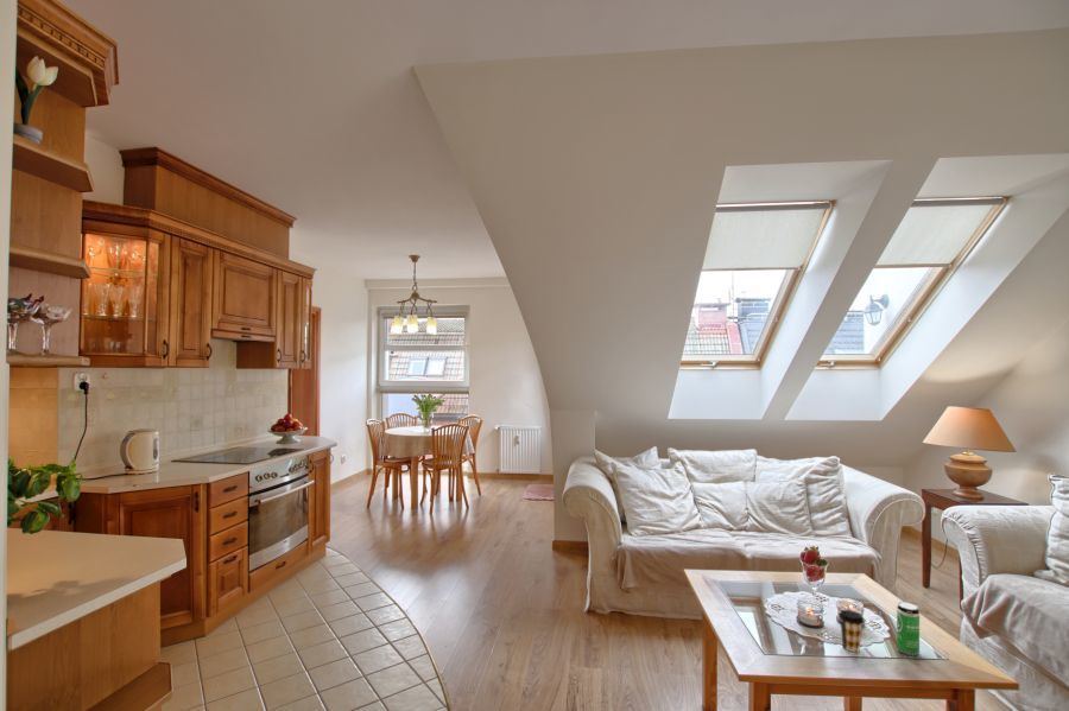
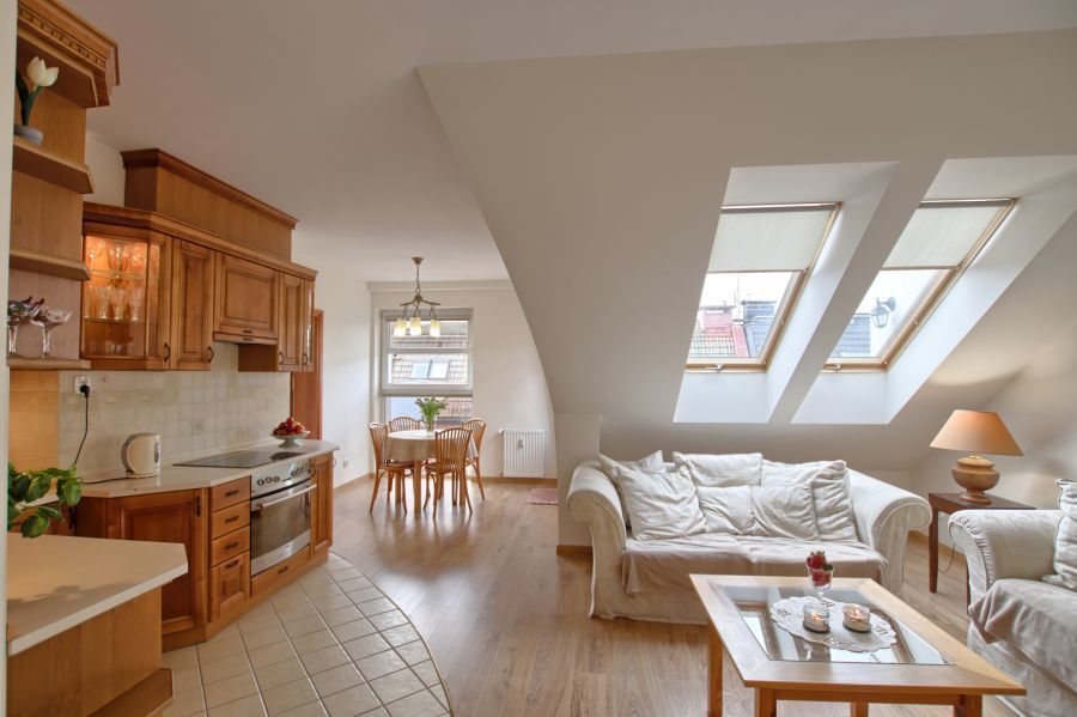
- beverage can [896,601,921,658]
- coffee cup [837,609,865,653]
